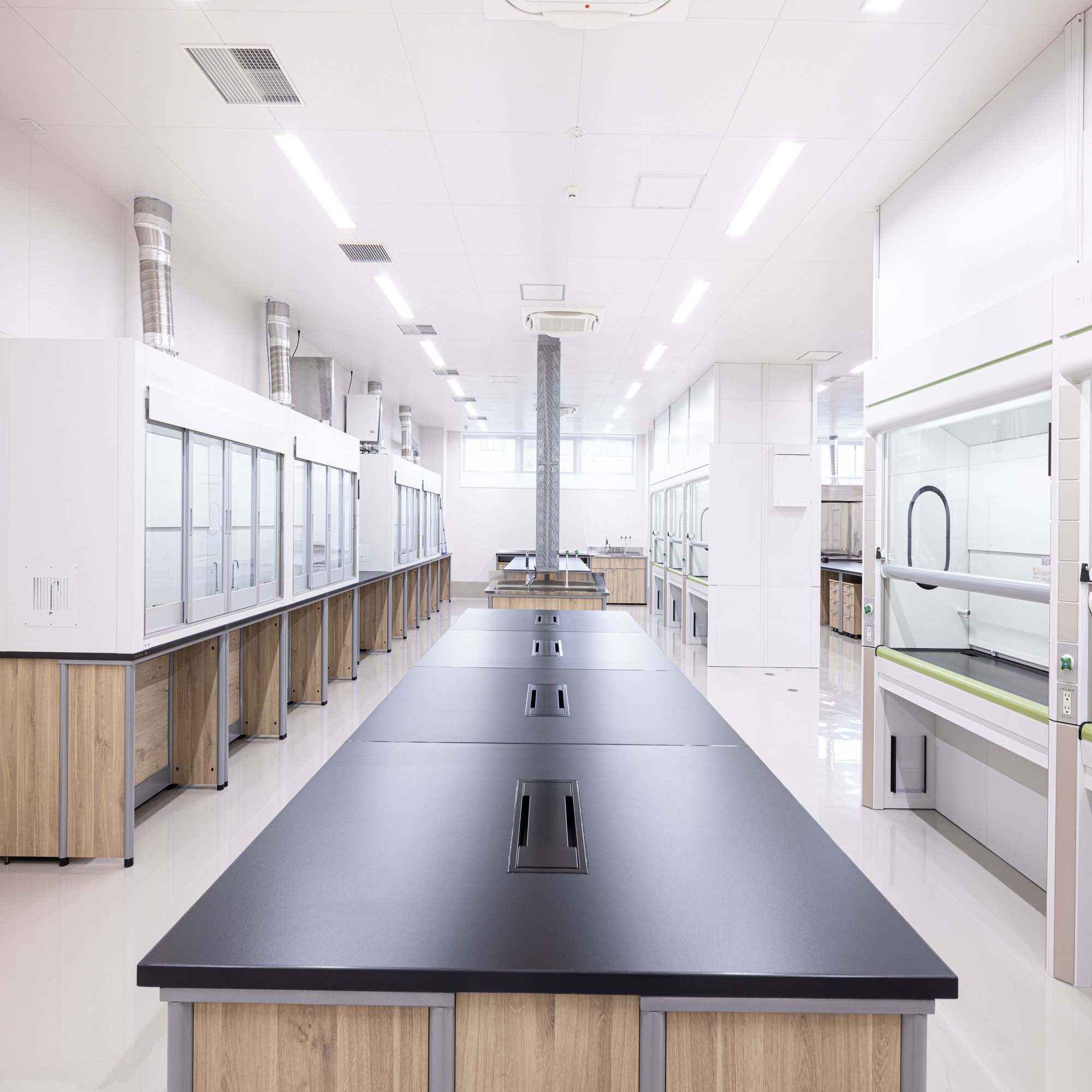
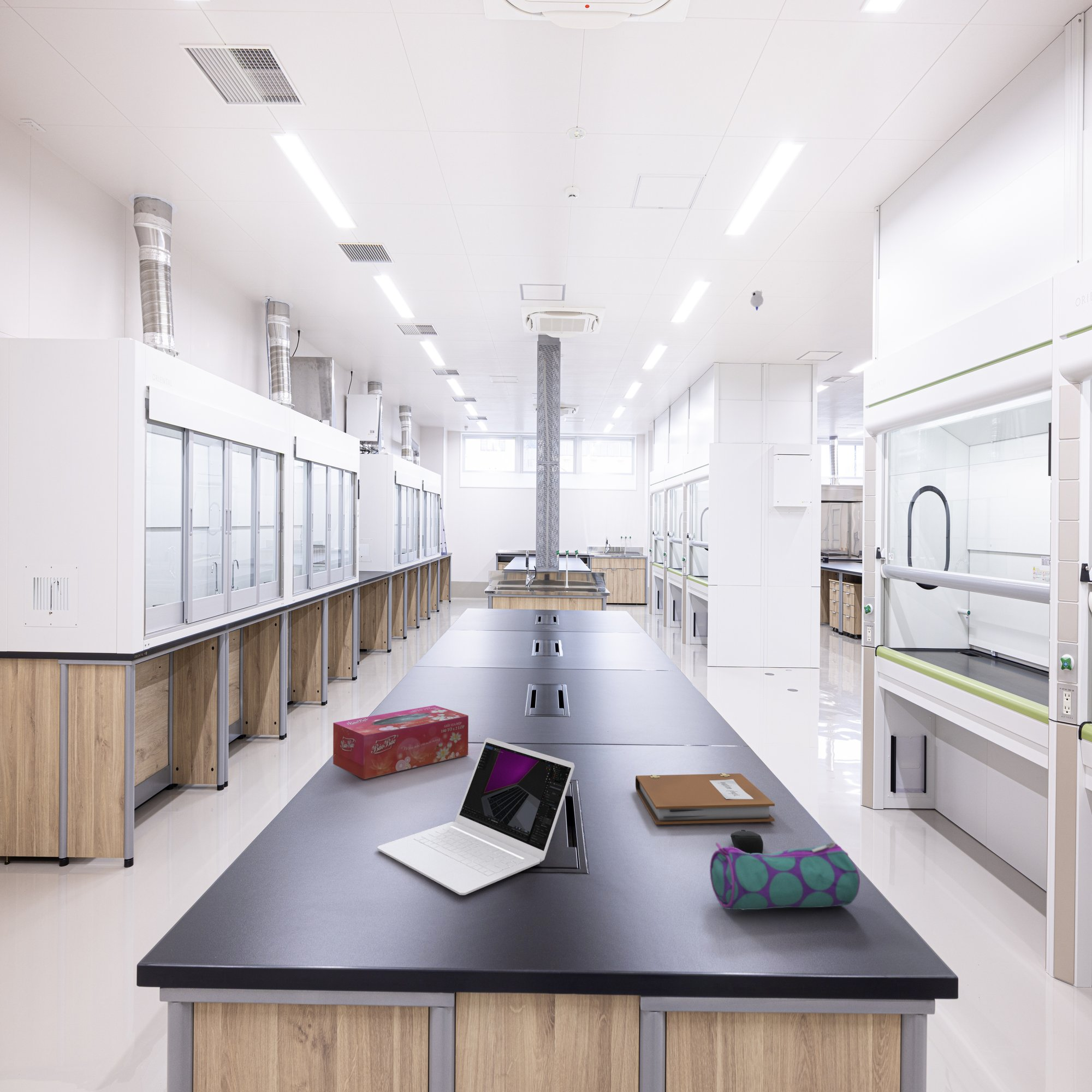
+ laptop [377,737,575,895]
+ tissue box [333,705,469,780]
+ notebook [635,773,775,825]
+ security camera [750,290,764,311]
+ pencil case [709,841,860,910]
+ computer mouse [730,829,764,854]
